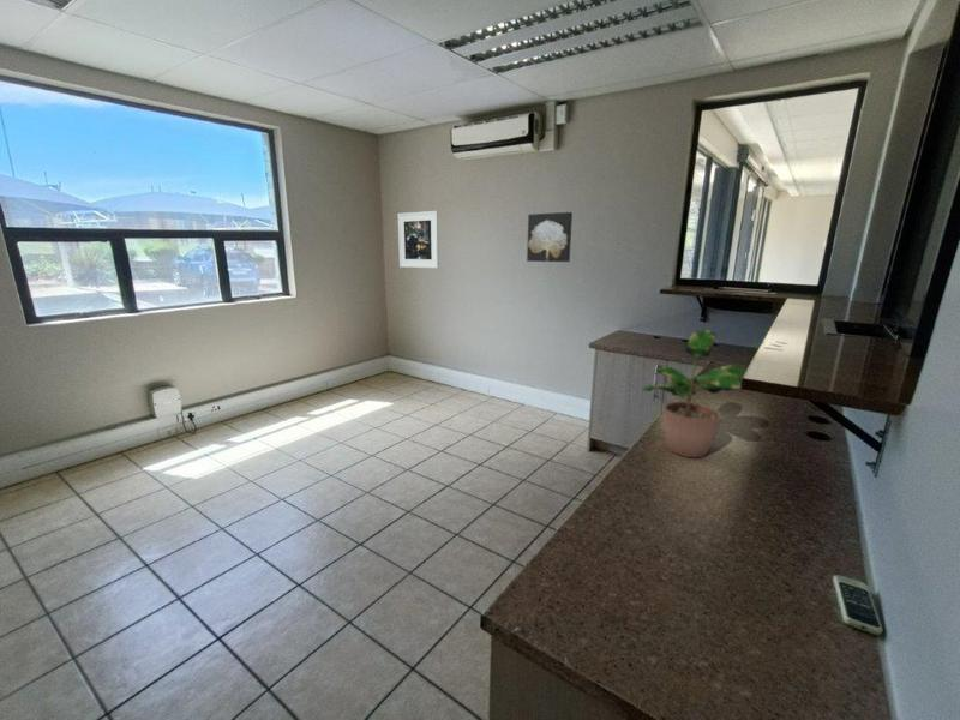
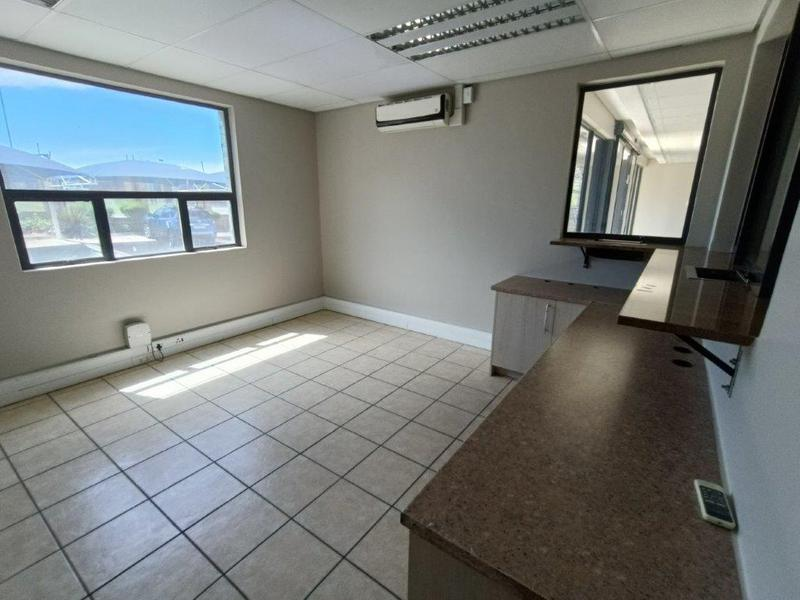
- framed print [397,210,440,270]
- potted plant [637,329,748,458]
- wall art [526,211,574,263]
